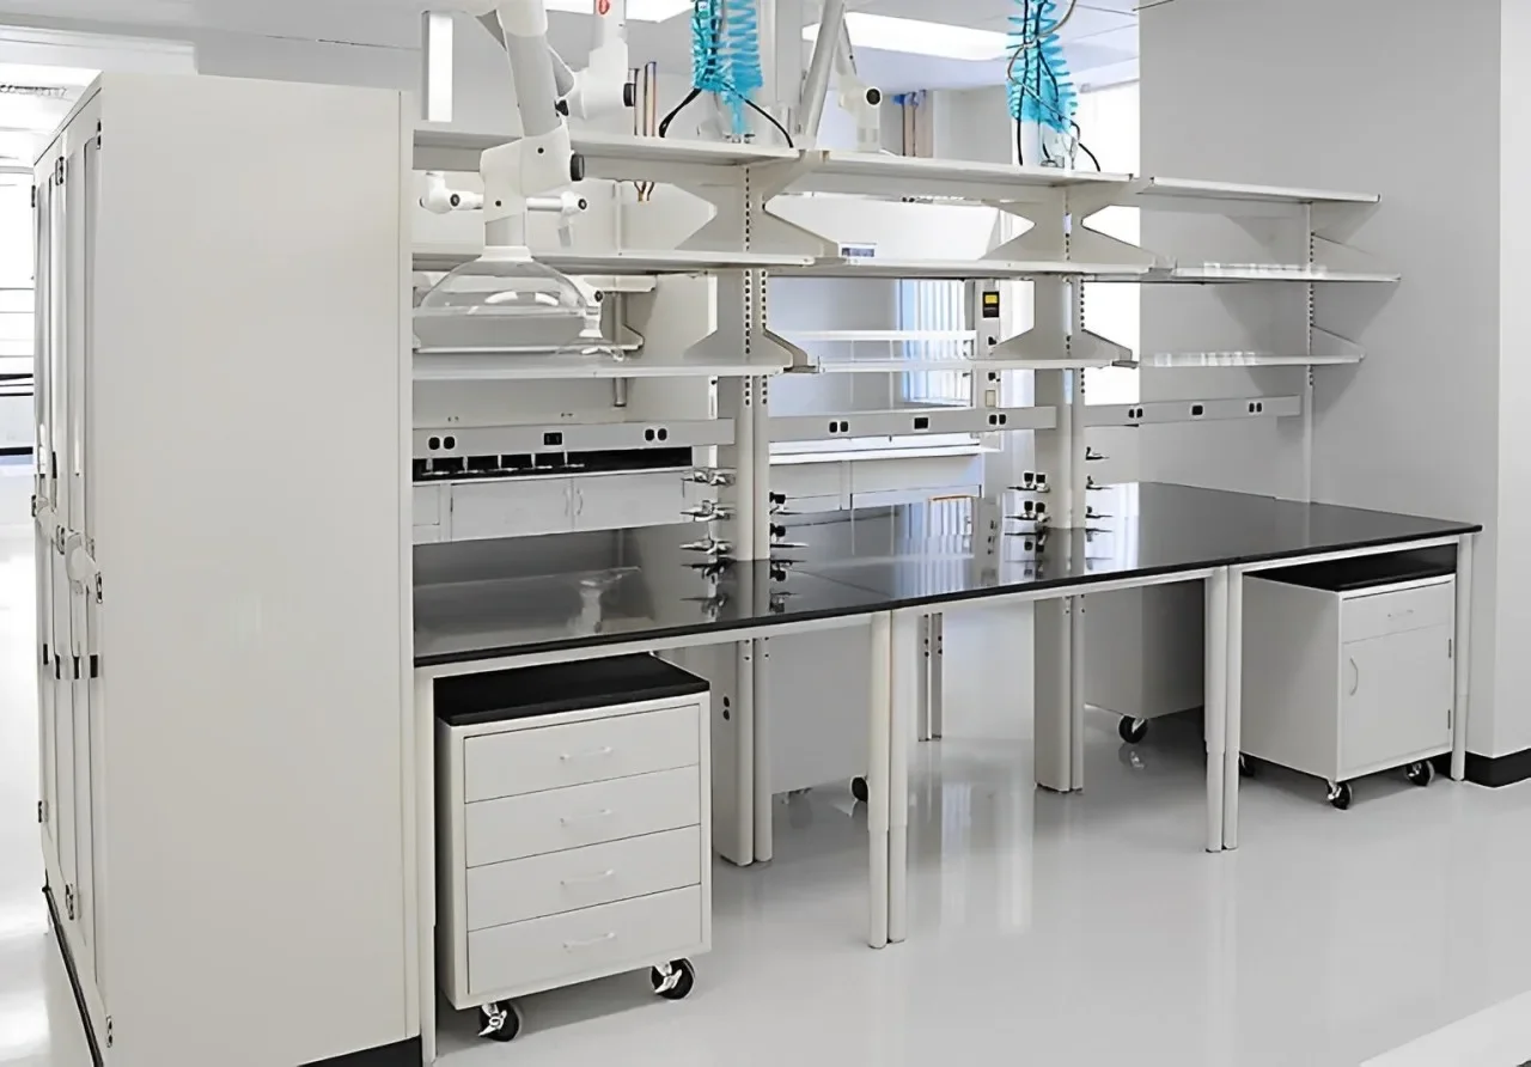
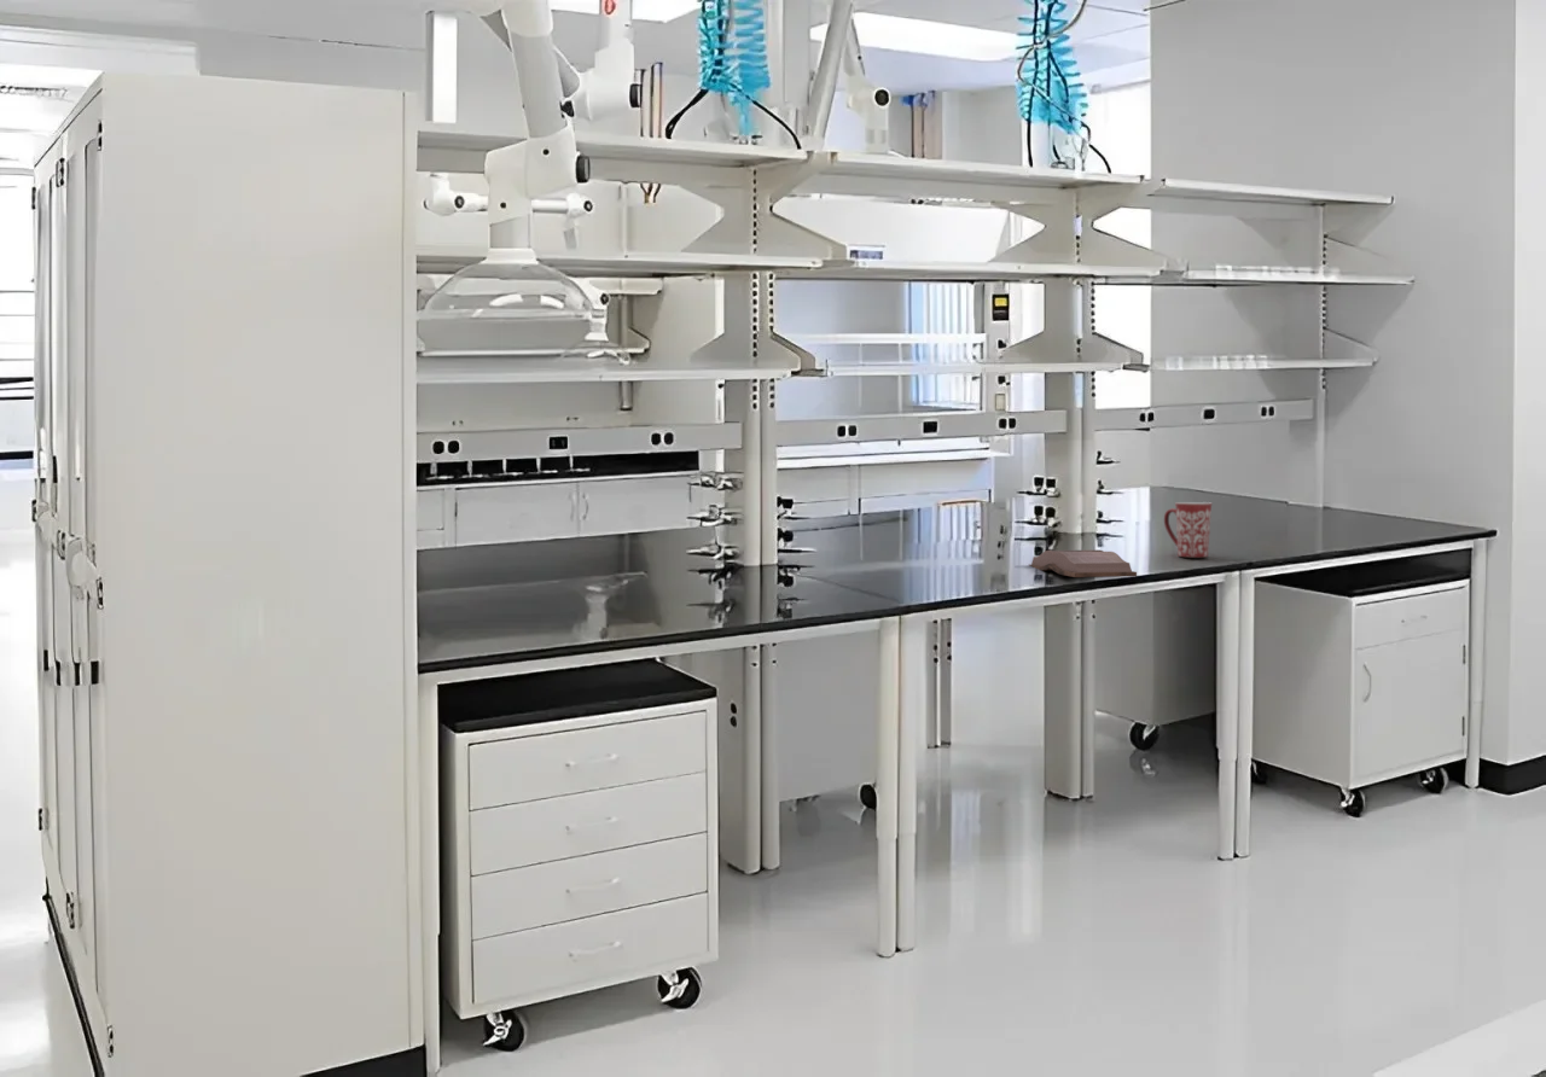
+ mug [1163,501,1214,558]
+ hardback book [1029,549,1138,578]
